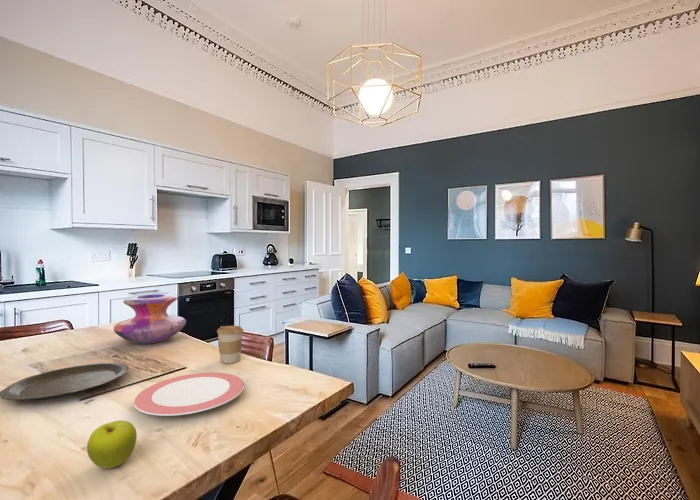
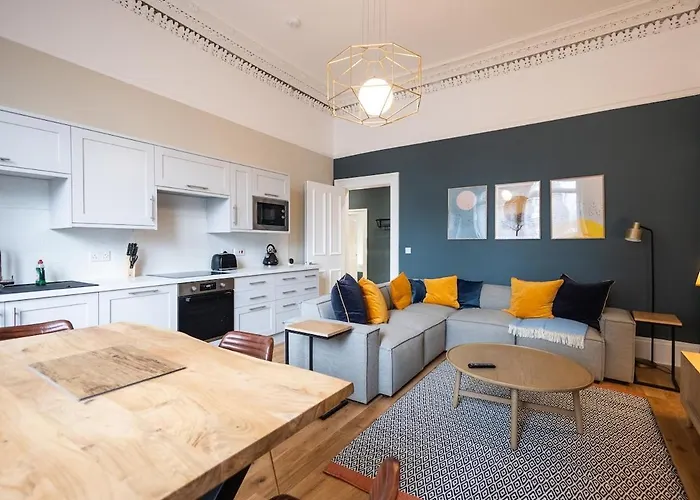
- fruit [86,419,138,470]
- decorative vase [113,293,187,345]
- plate [0,362,129,402]
- plate [133,371,245,417]
- coffee cup [216,325,244,364]
